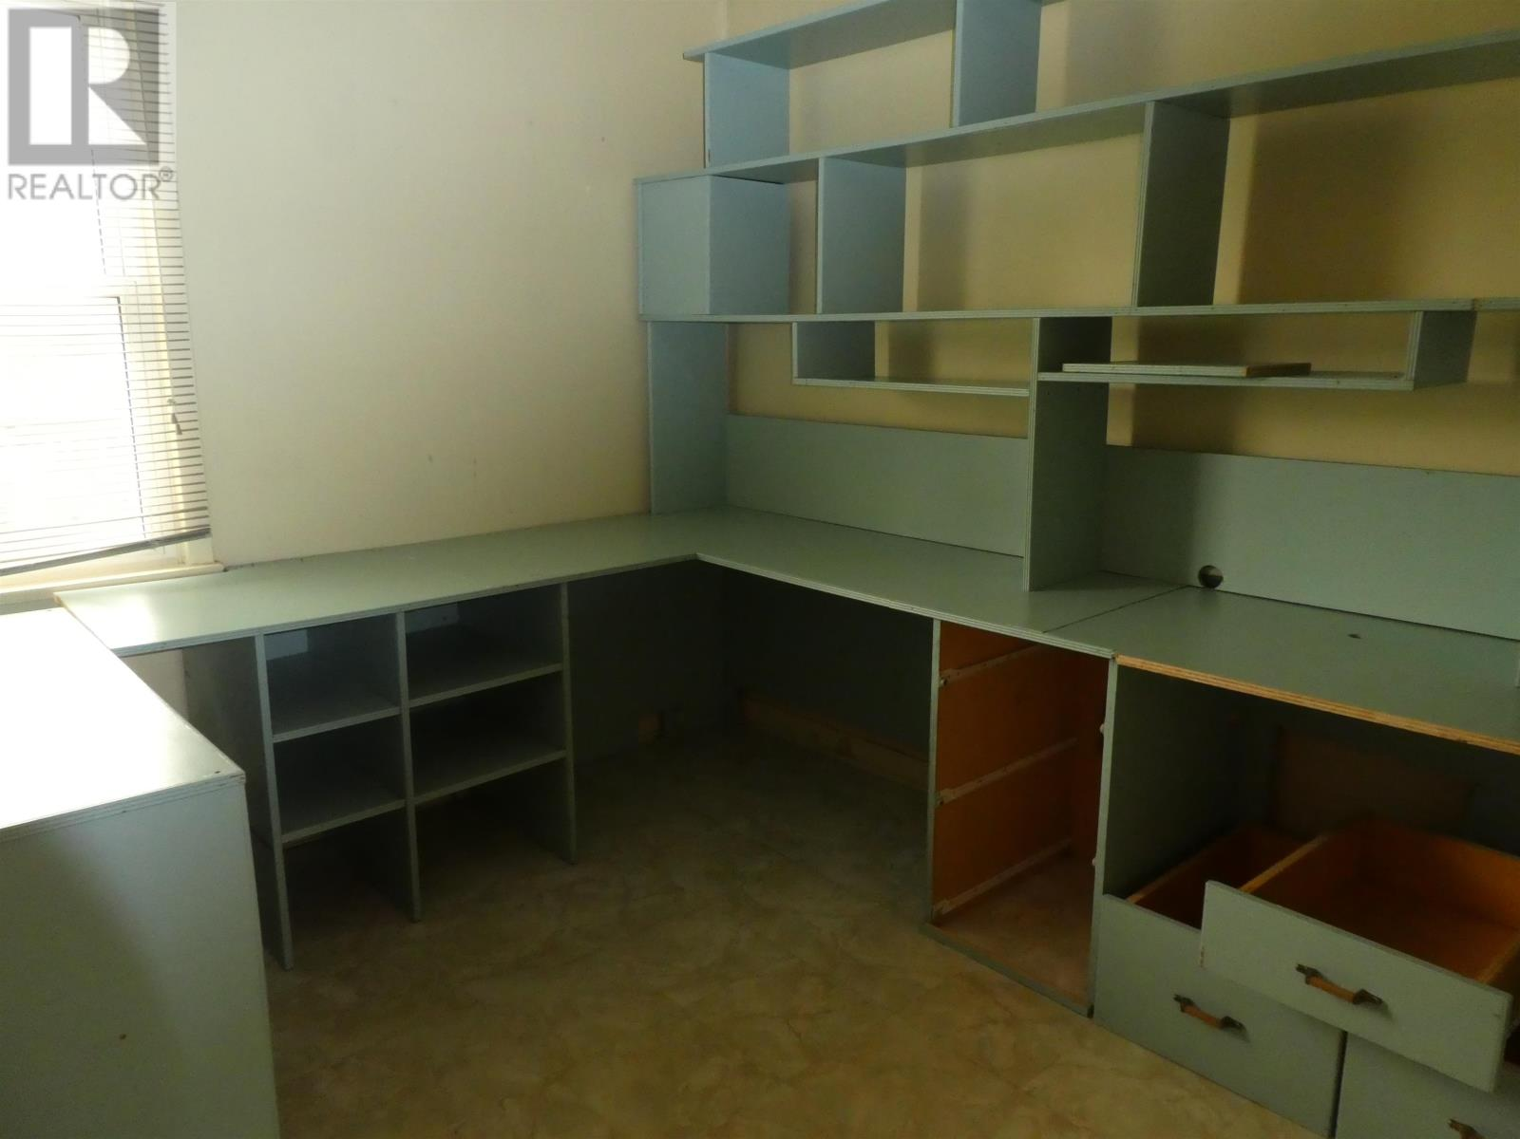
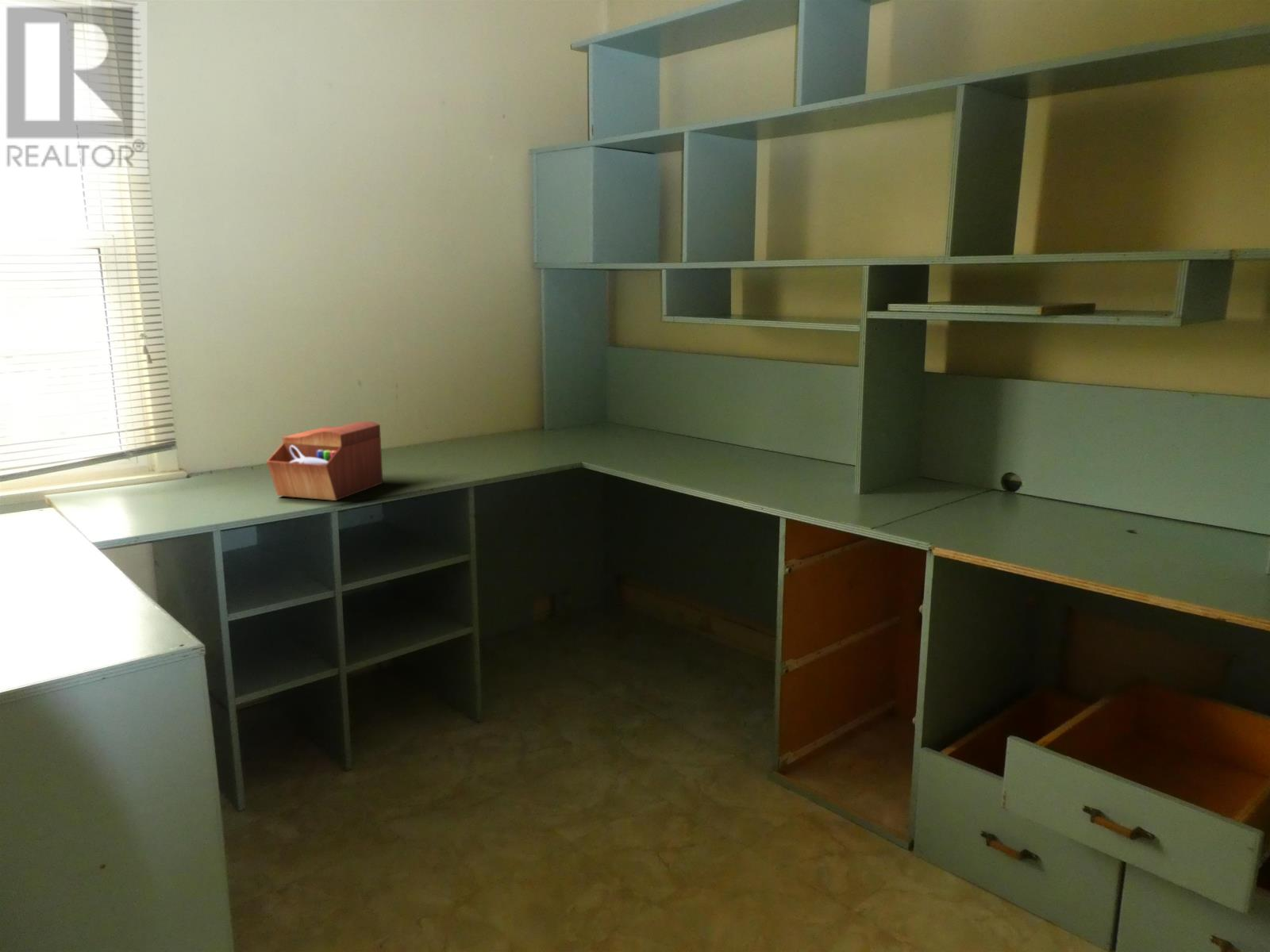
+ sewing box [266,420,383,501]
